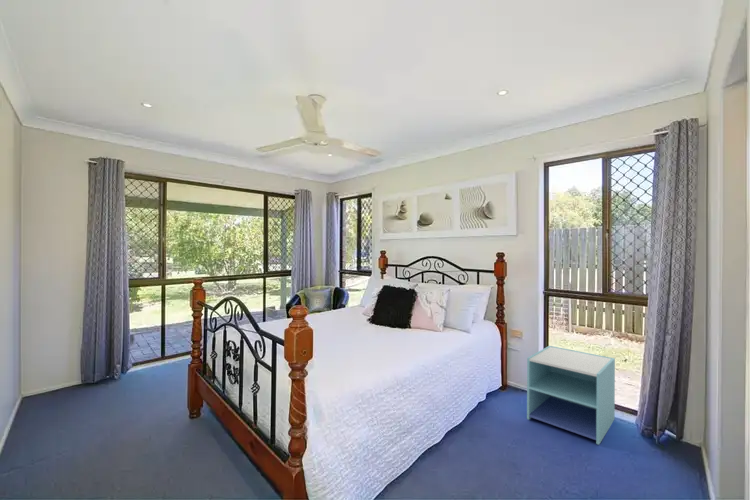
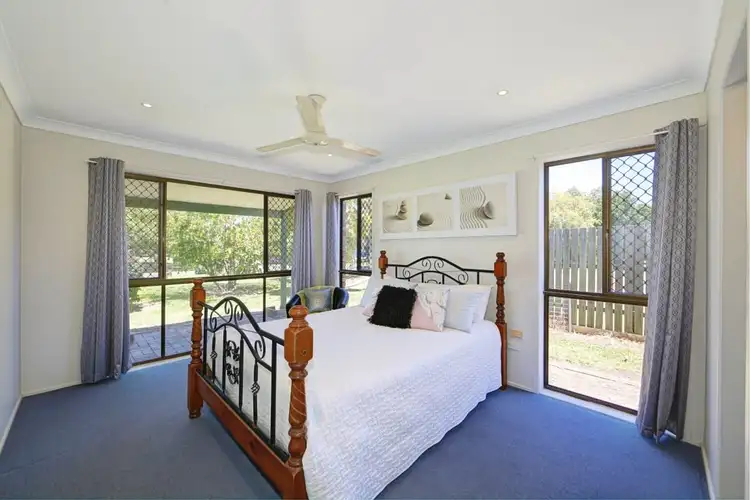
- nightstand [526,345,616,446]
